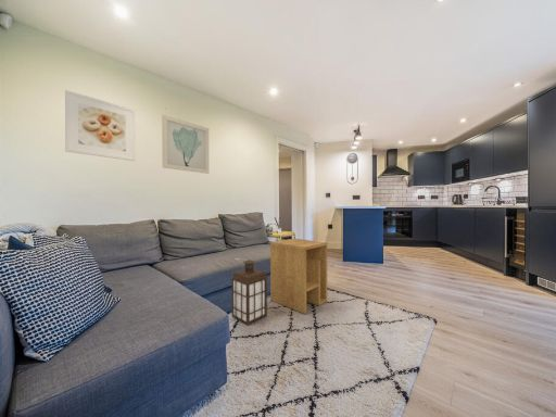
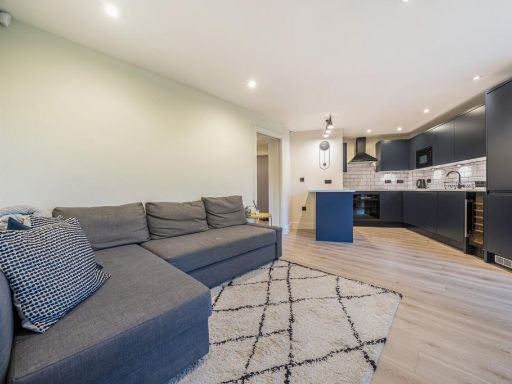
- side table [269,238,328,315]
- wall art [161,114,210,175]
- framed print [64,89,136,162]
- lantern [230,258,268,326]
